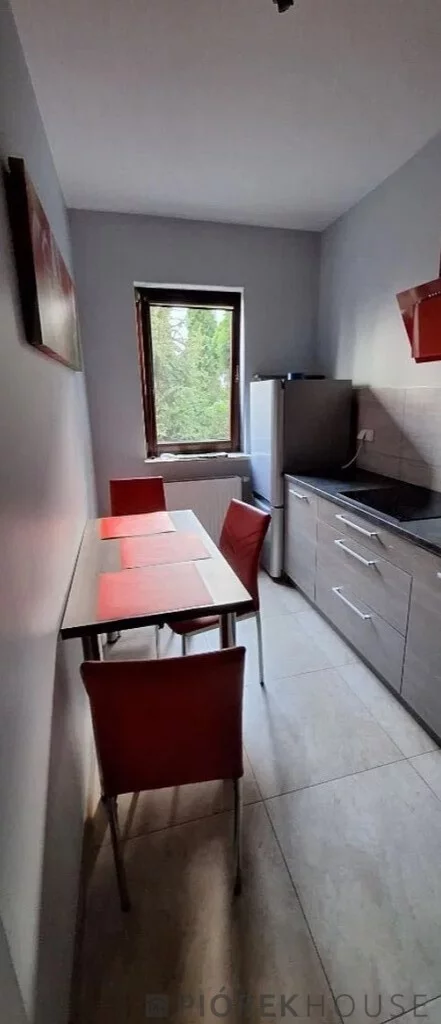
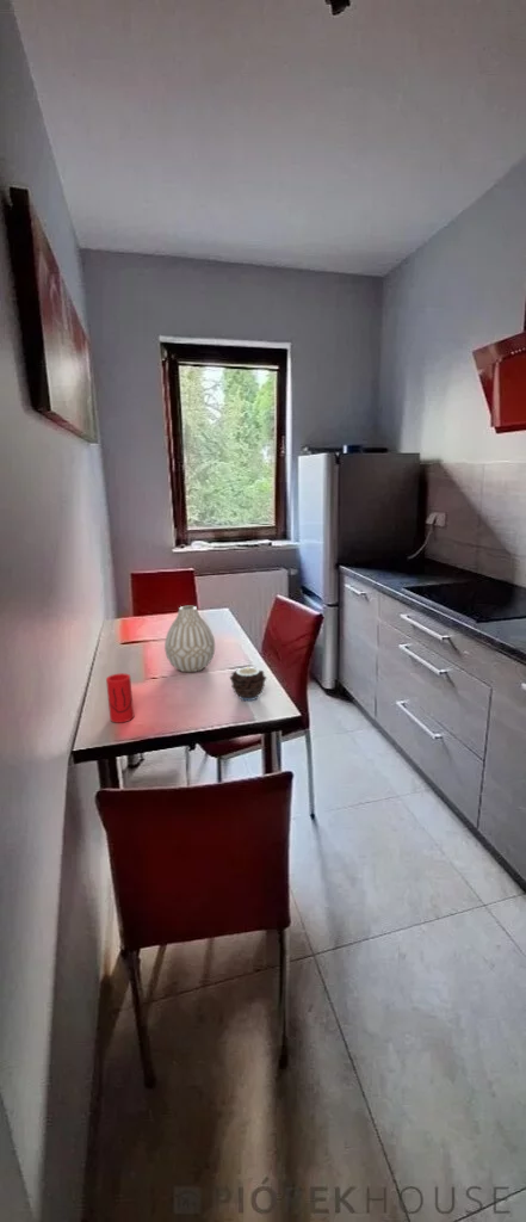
+ candle [229,664,267,702]
+ cup [105,672,135,723]
+ vase [163,605,216,673]
